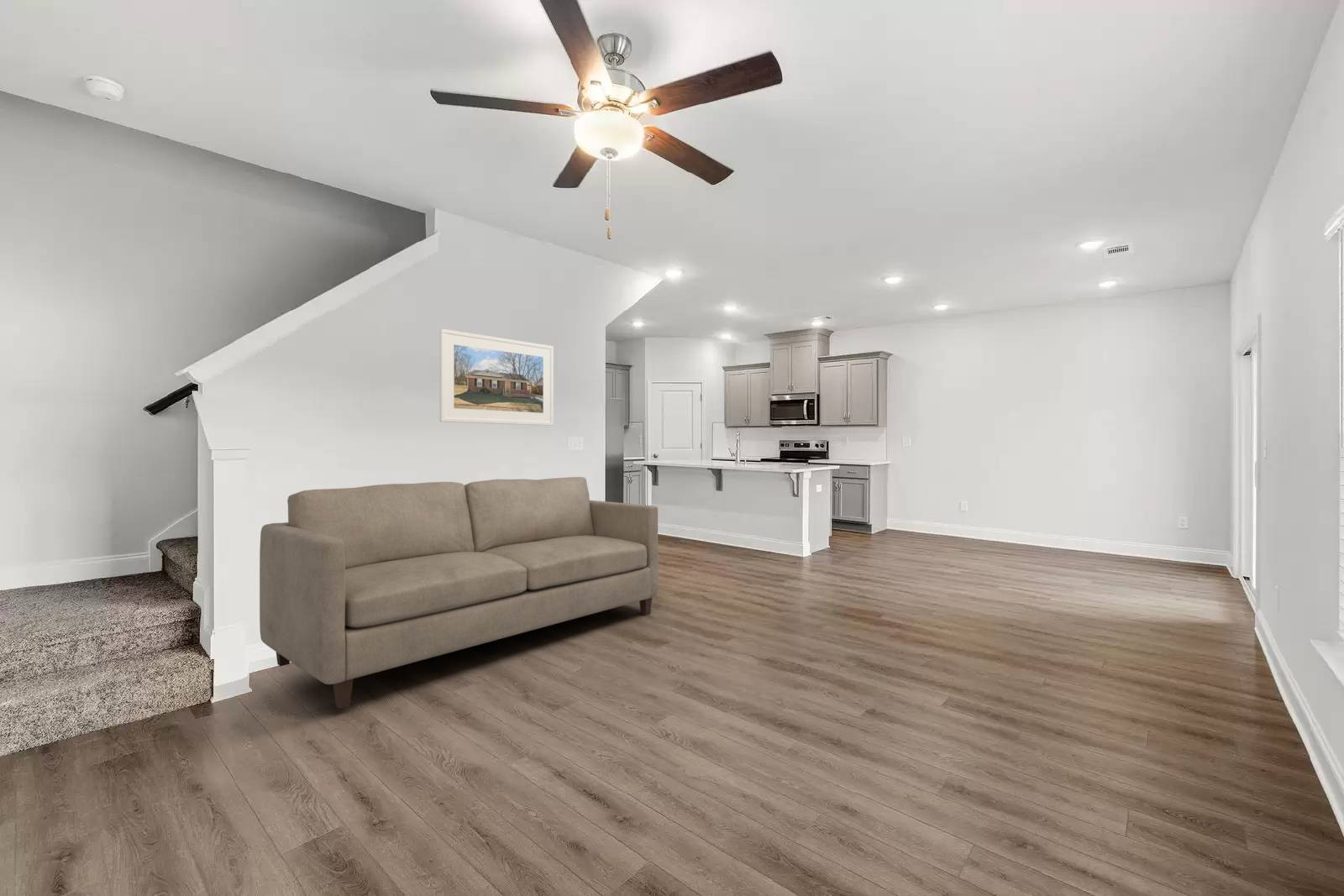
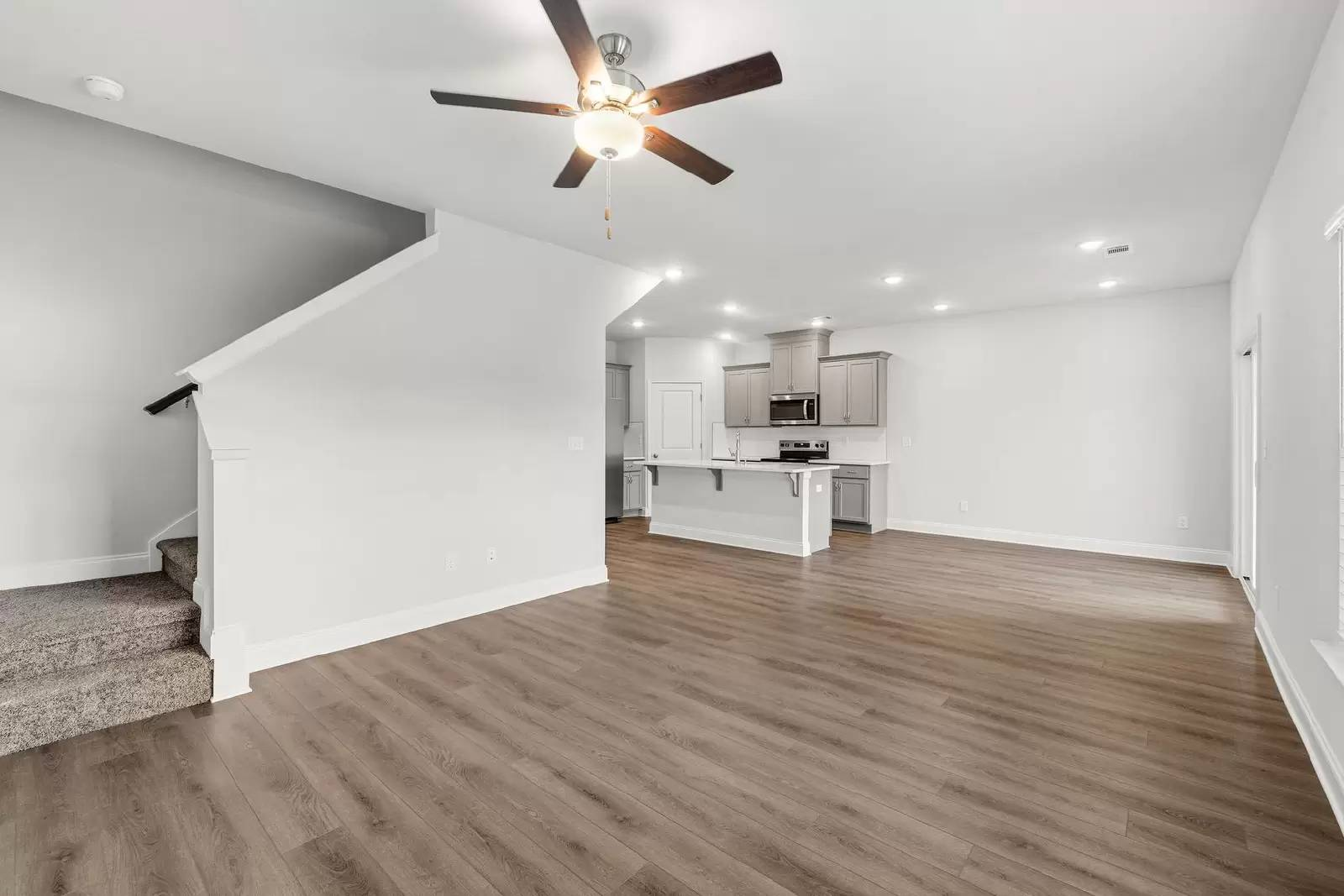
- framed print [439,328,554,427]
- sofa [259,476,659,710]
